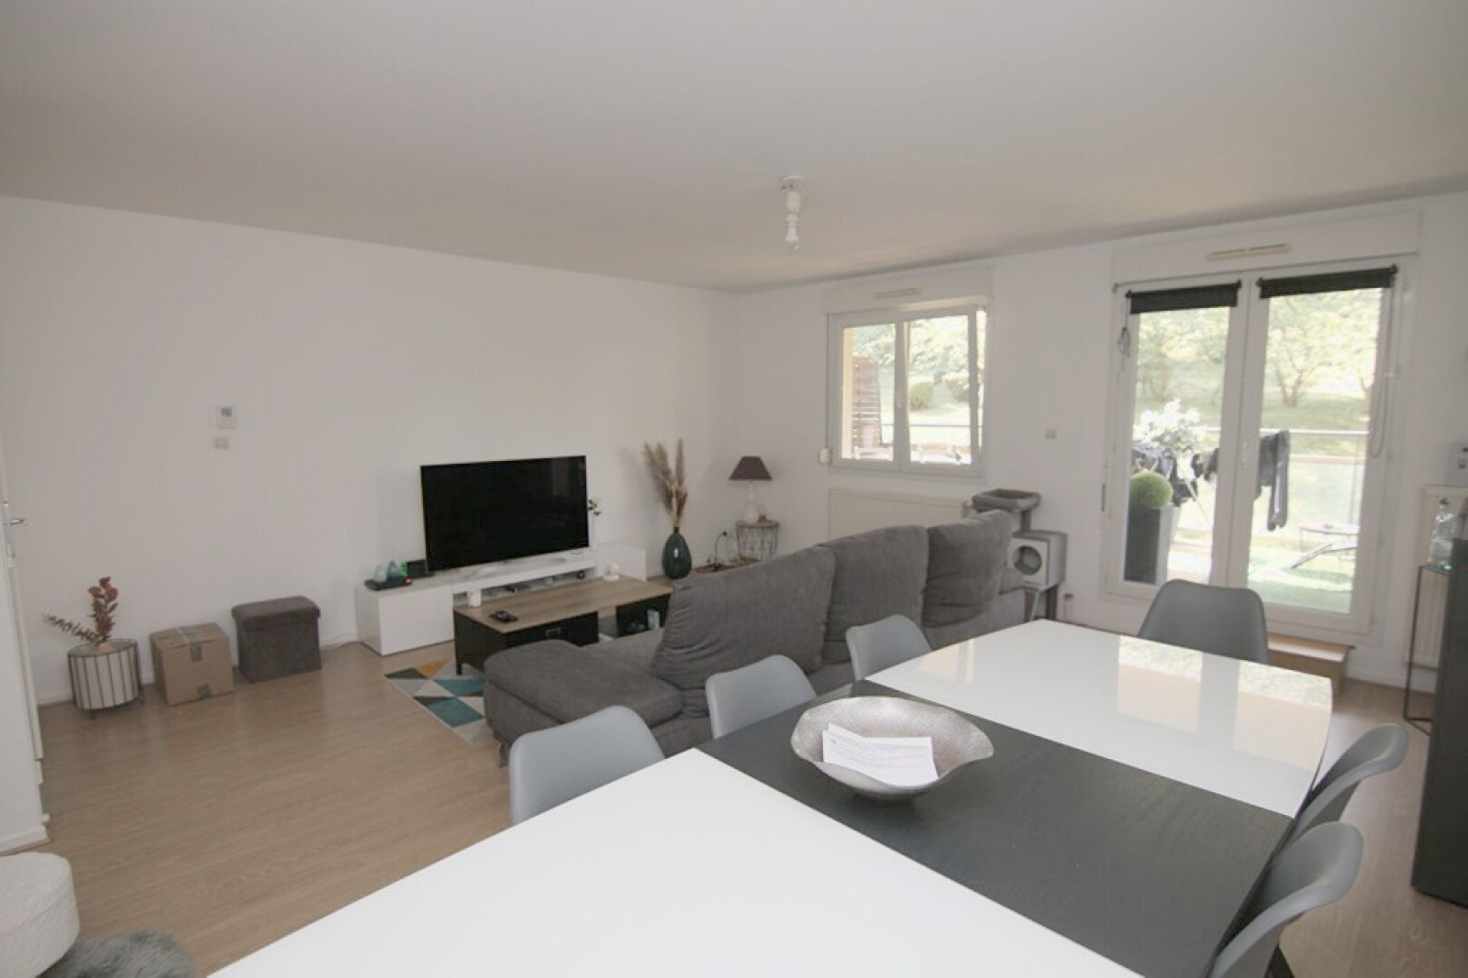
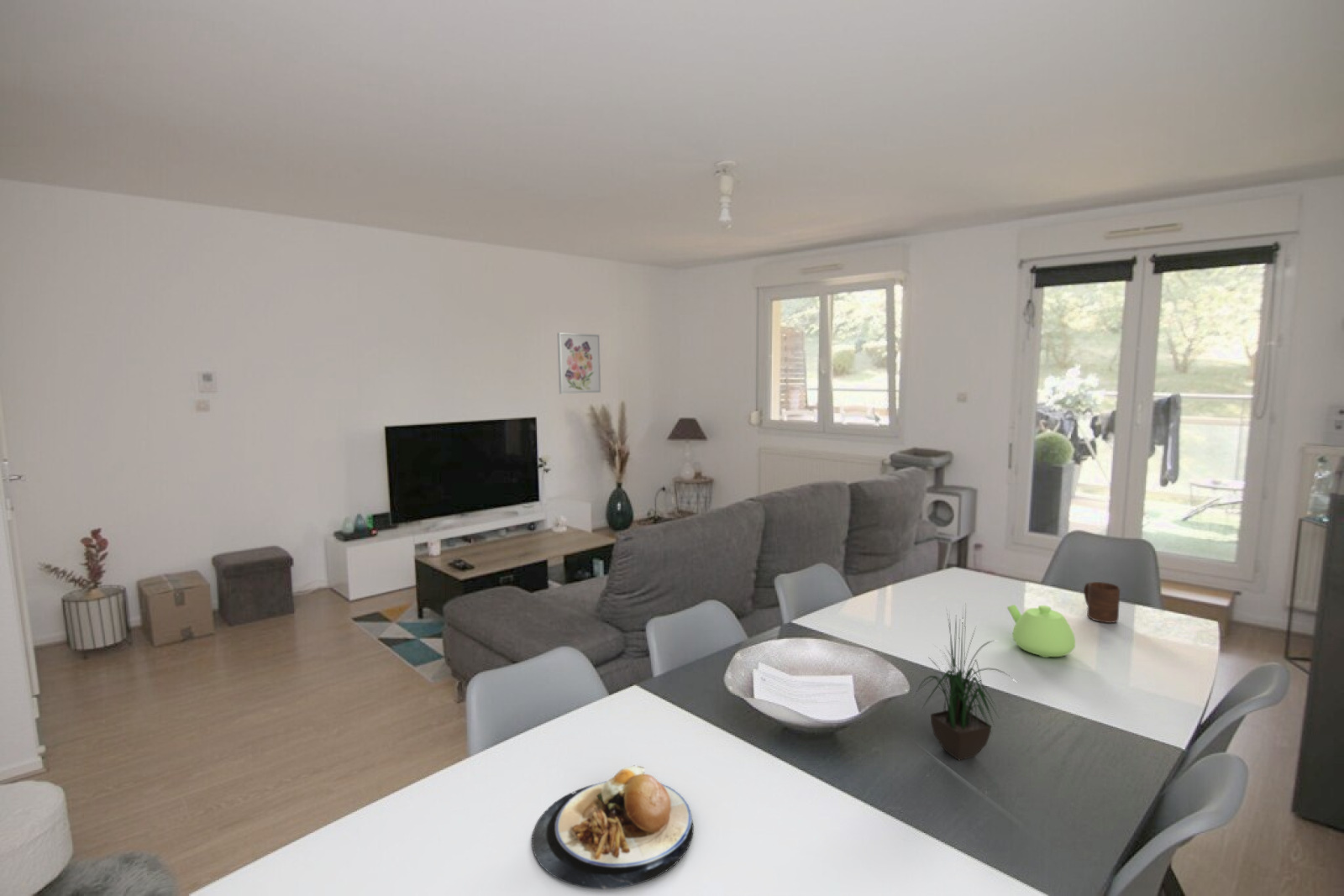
+ potted plant [914,604,1012,762]
+ plate [531,765,695,890]
+ wall art [556,332,601,395]
+ teapot [1006,604,1076,658]
+ cup [1083,581,1121,624]
